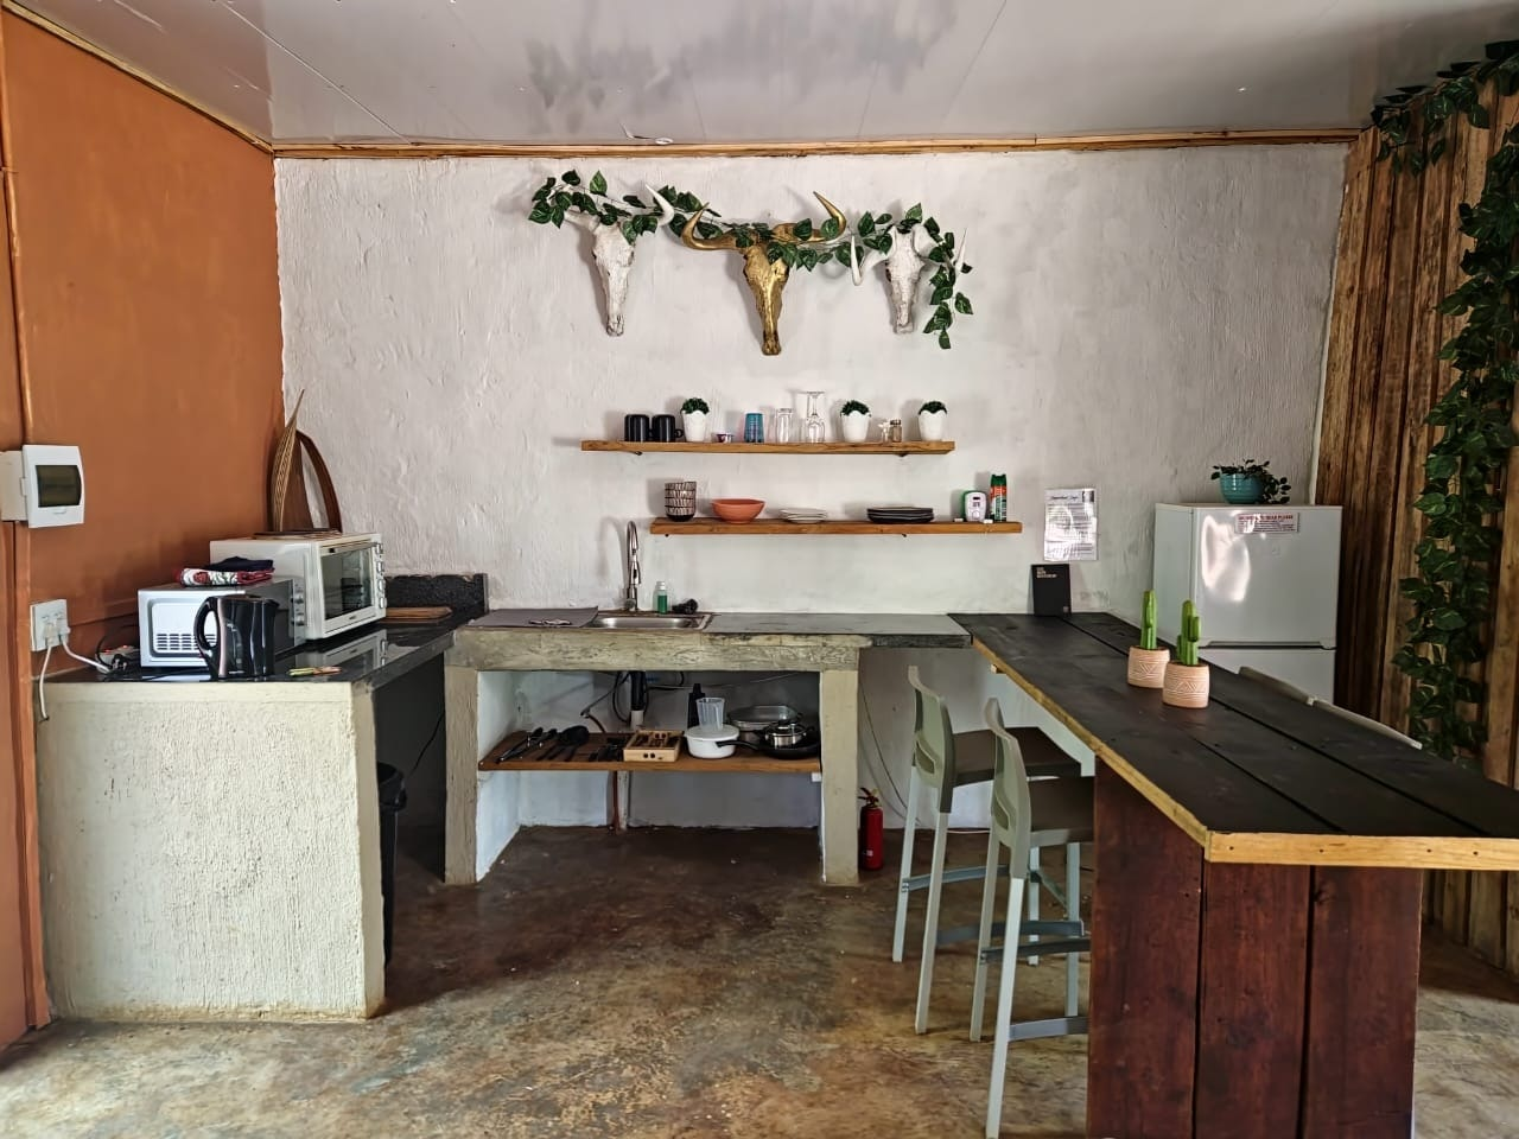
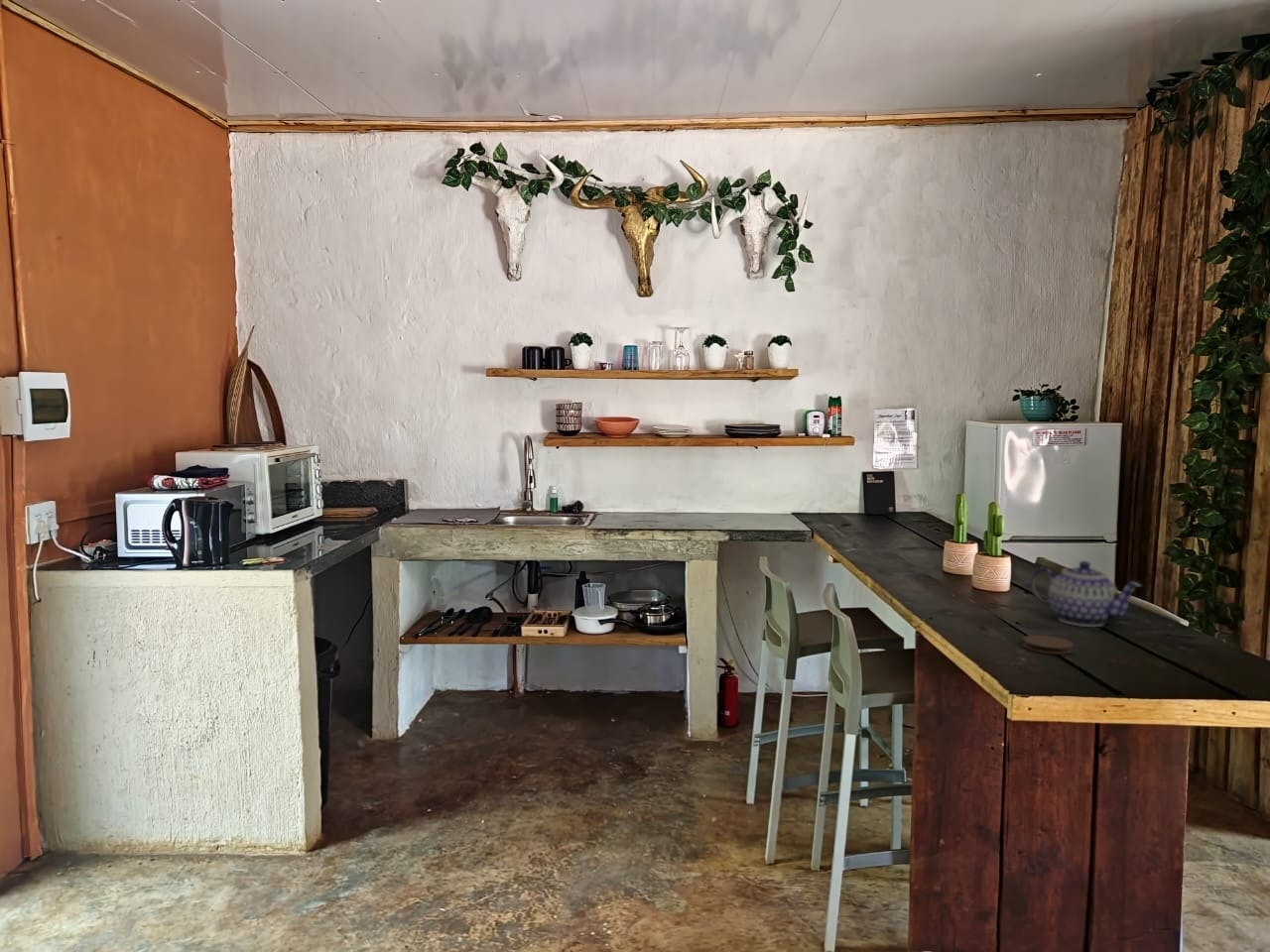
+ coaster [1022,635,1075,655]
+ teapot [1029,560,1143,628]
